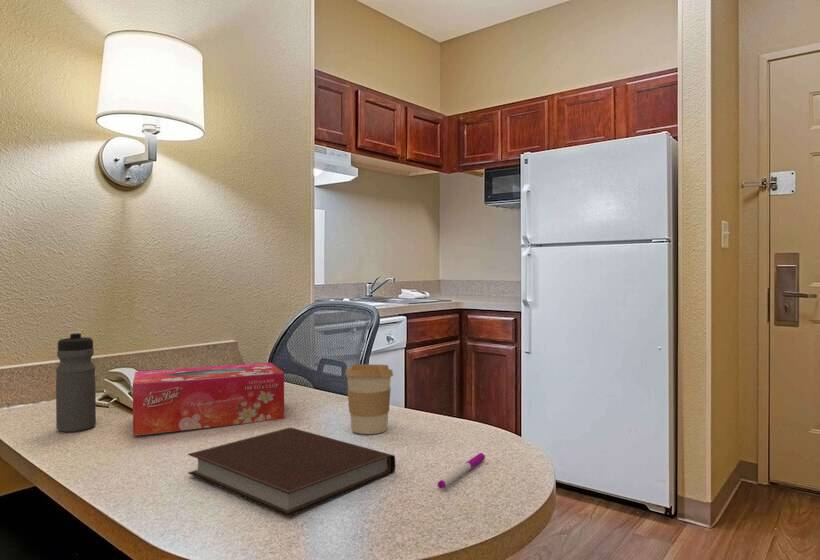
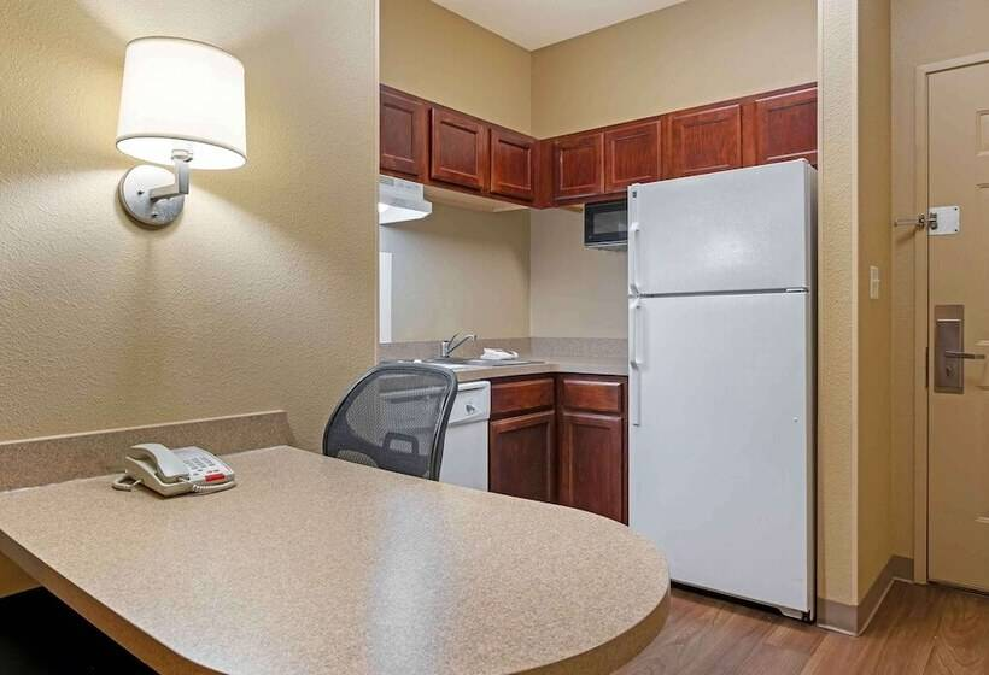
- tissue box [132,362,285,437]
- notebook [187,427,396,518]
- water bottle [55,330,97,433]
- pen [437,452,486,490]
- coffee cup [344,363,394,435]
